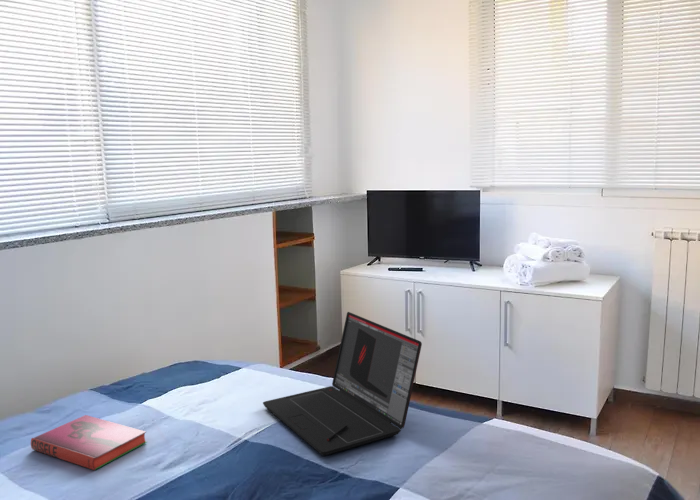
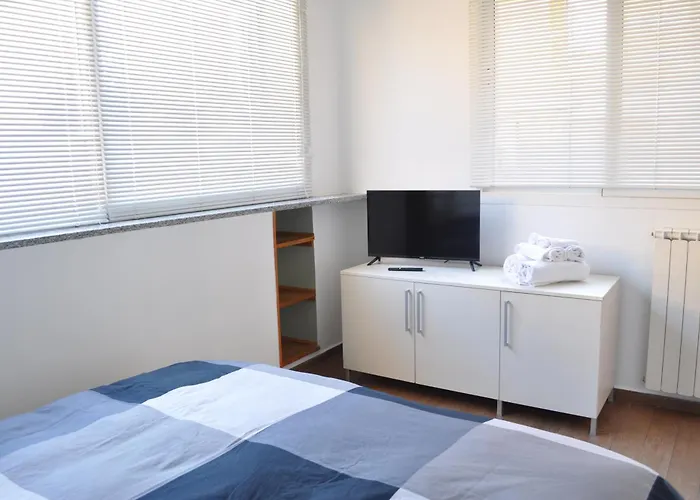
- laptop [262,311,423,456]
- hardback book [30,414,148,471]
